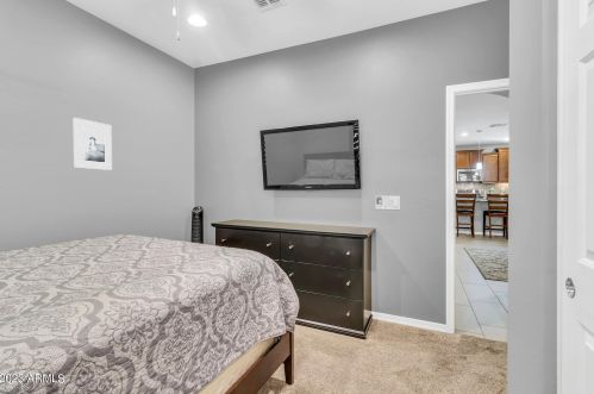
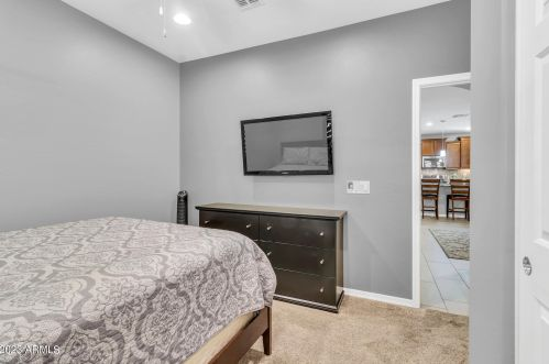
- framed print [73,117,113,171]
